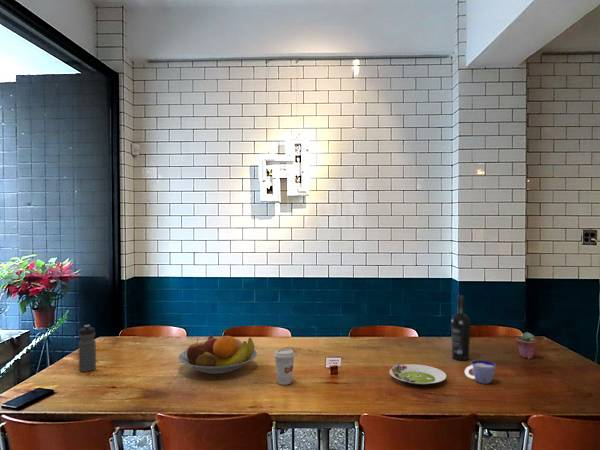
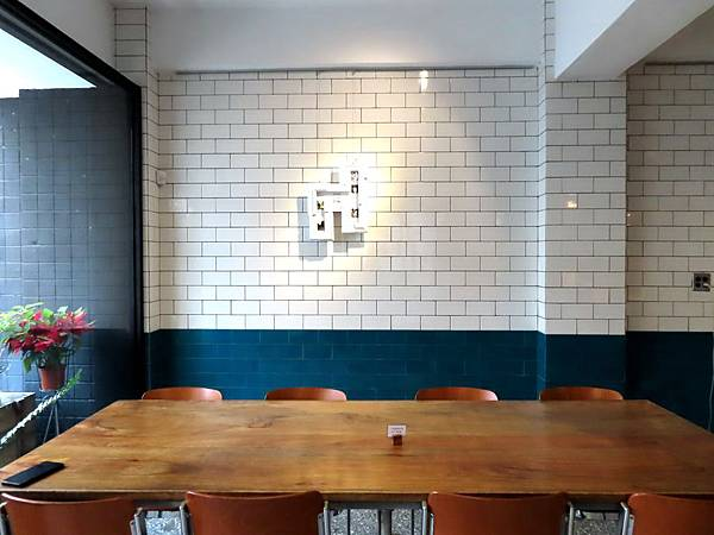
- coffee cup [273,348,296,386]
- wine bottle [450,295,471,362]
- potted succulent [515,331,538,360]
- fruit bowl [178,334,258,375]
- water bottle [77,324,97,373]
- cup [464,359,496,385]
- salad plate [389,363,447,386]
